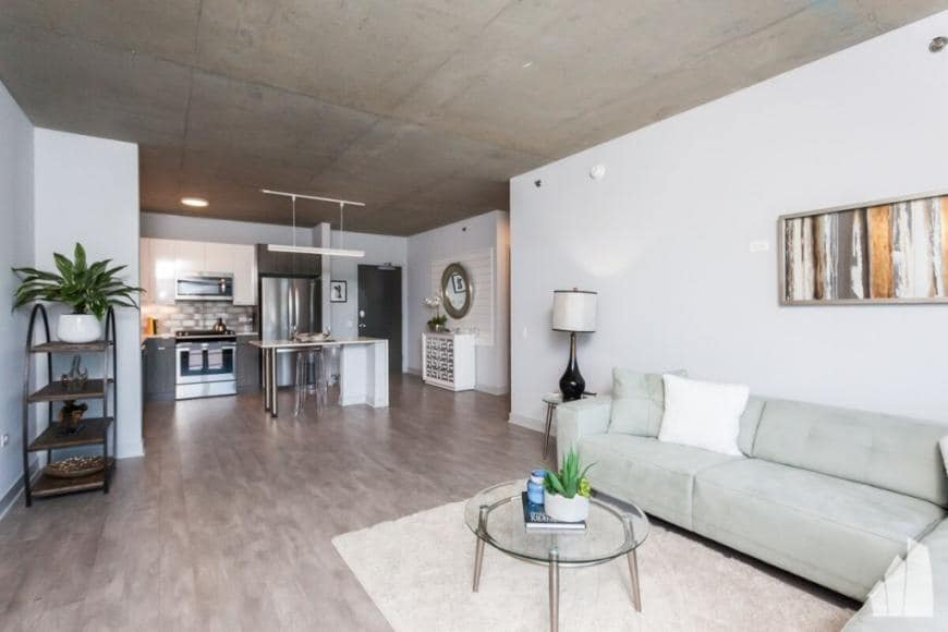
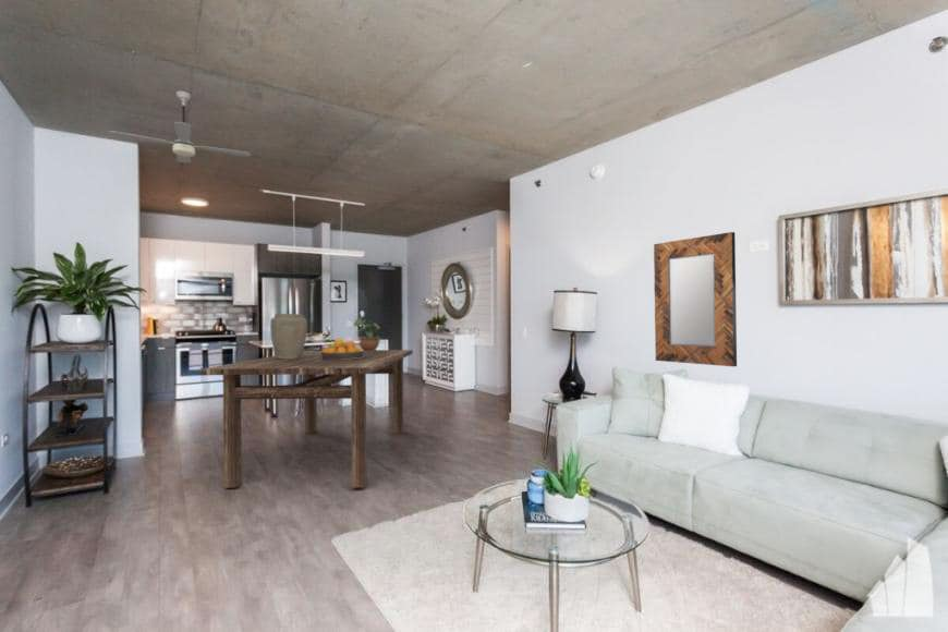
+ dining table [199,349,414,489]
+ vase [269,313,308,360]
+ potted plant [353,316,381,352]
+ ceiling fan [106,90,252,165]
+ home mirror [653,231,738,367]
+ fruit bowl [321,338,364,360]
